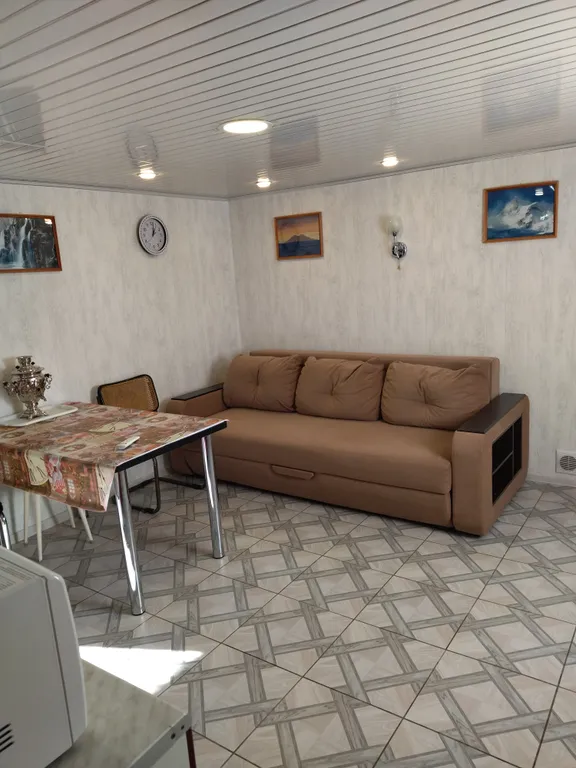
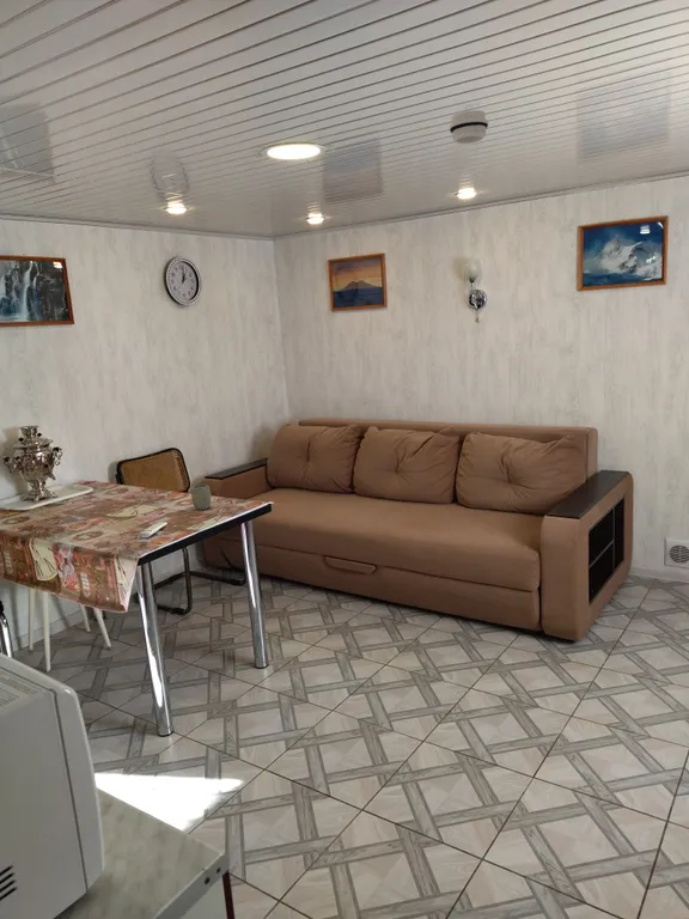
+ cup [190,483,212,511]
+ smoke detector [449,109,489,145]
